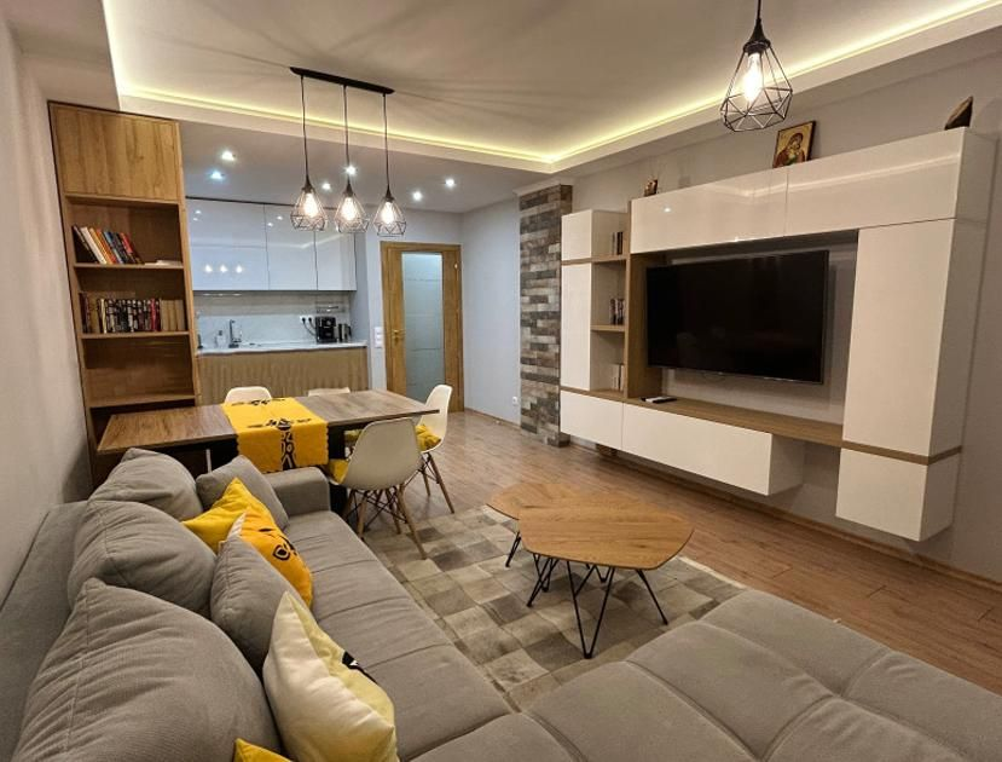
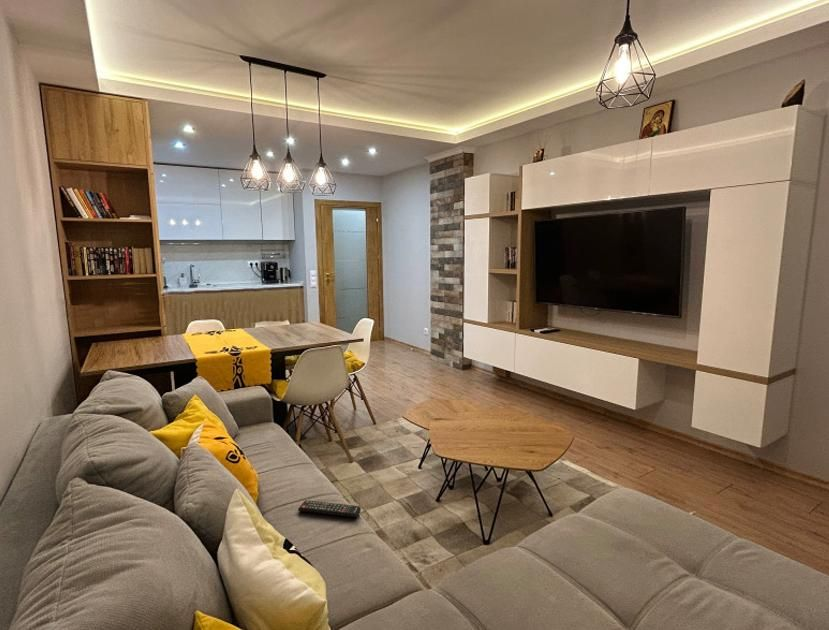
+ remote control [297,499,362,518]
